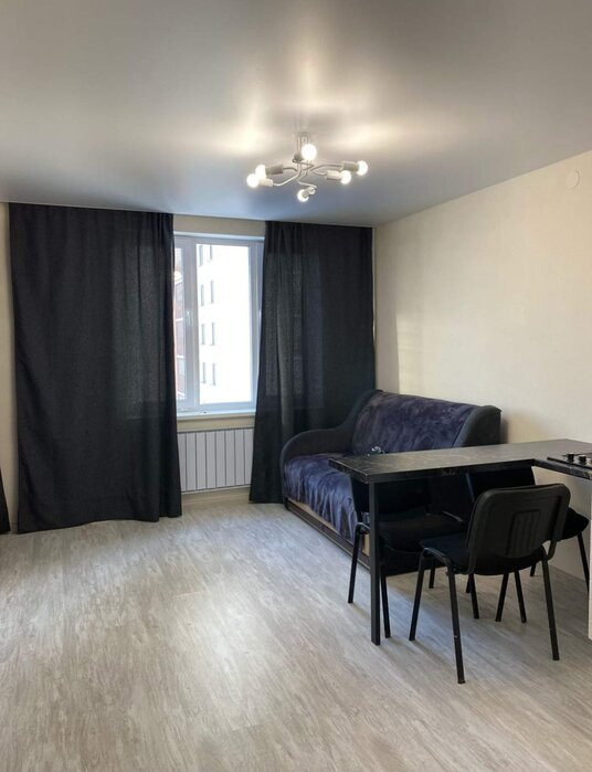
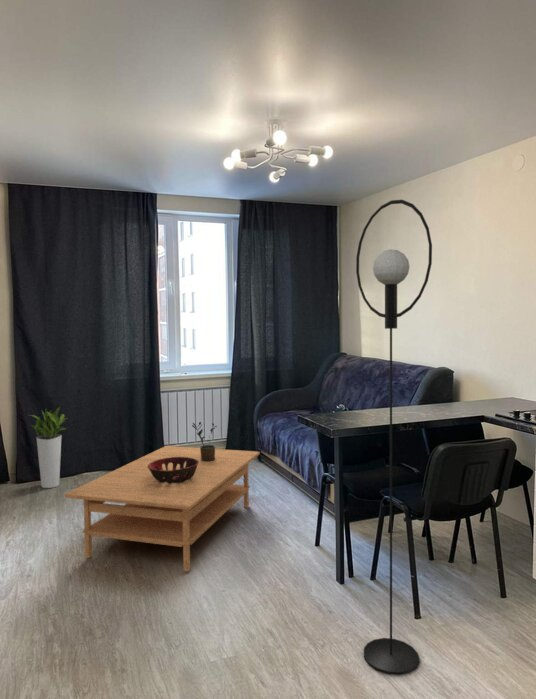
+ floor lamp [355,199,433,676]
+ decorative bowl [147,457,199,483]
+ planter [29,406,68,489]
+ potted plant [191,421,218,462]
+ coffee table [63,445,261,572]
